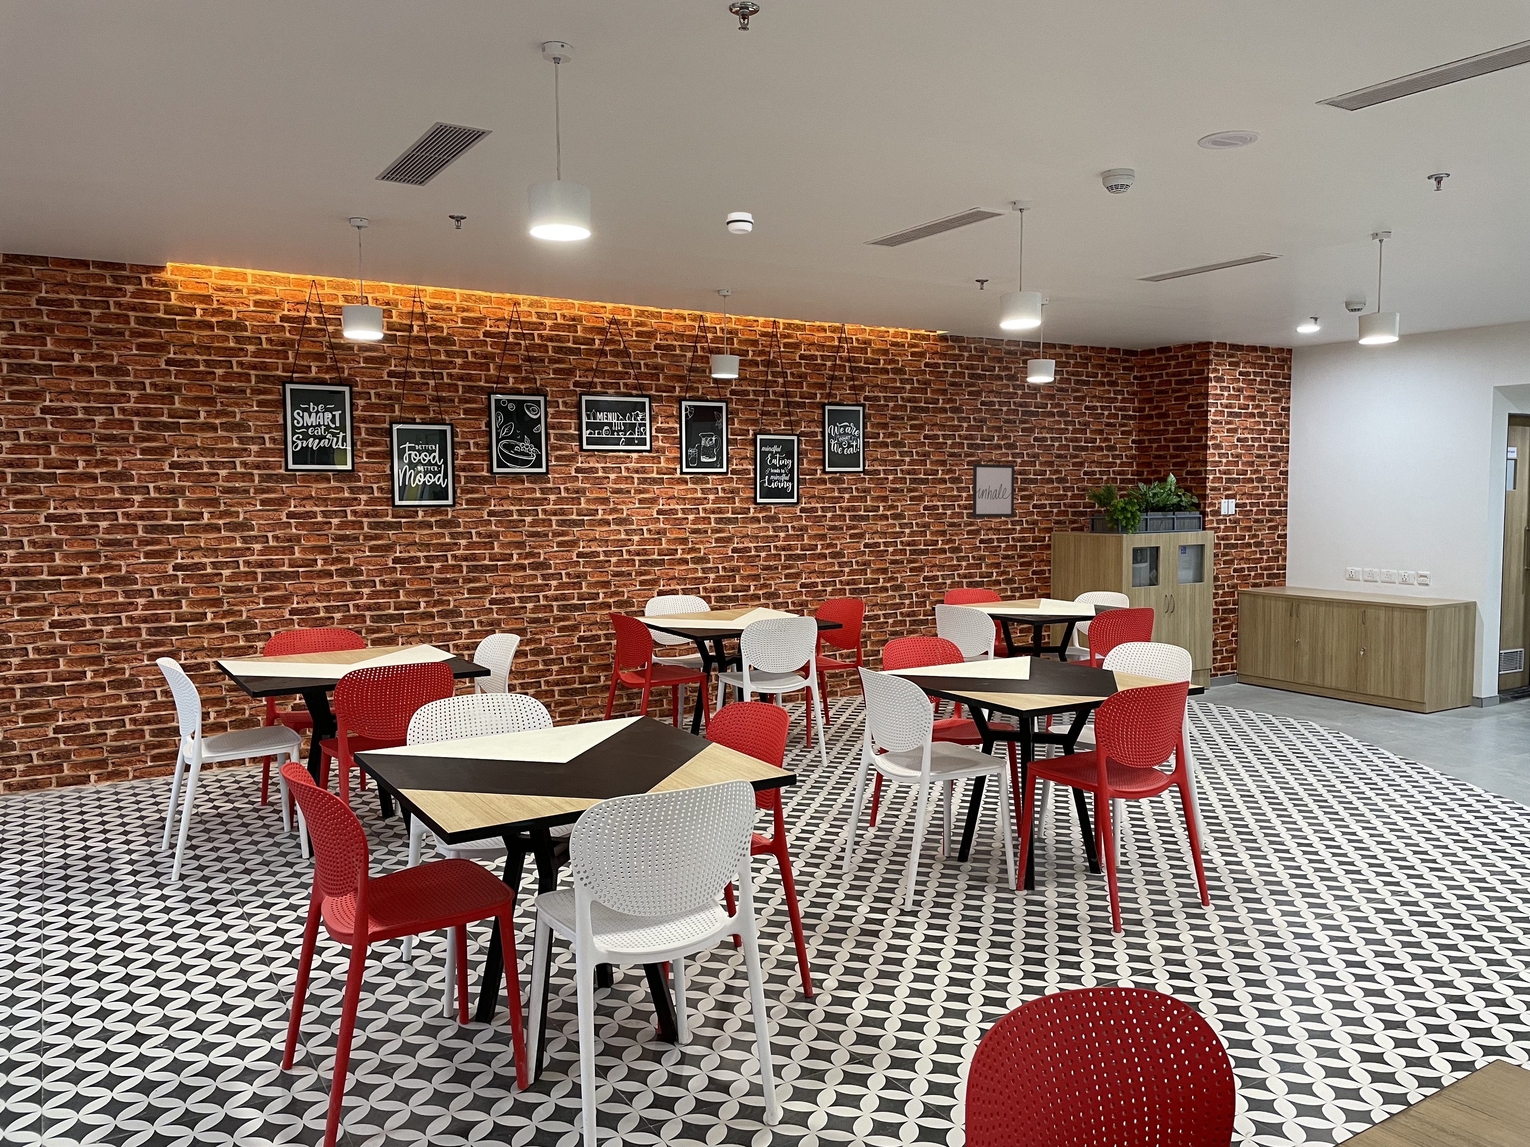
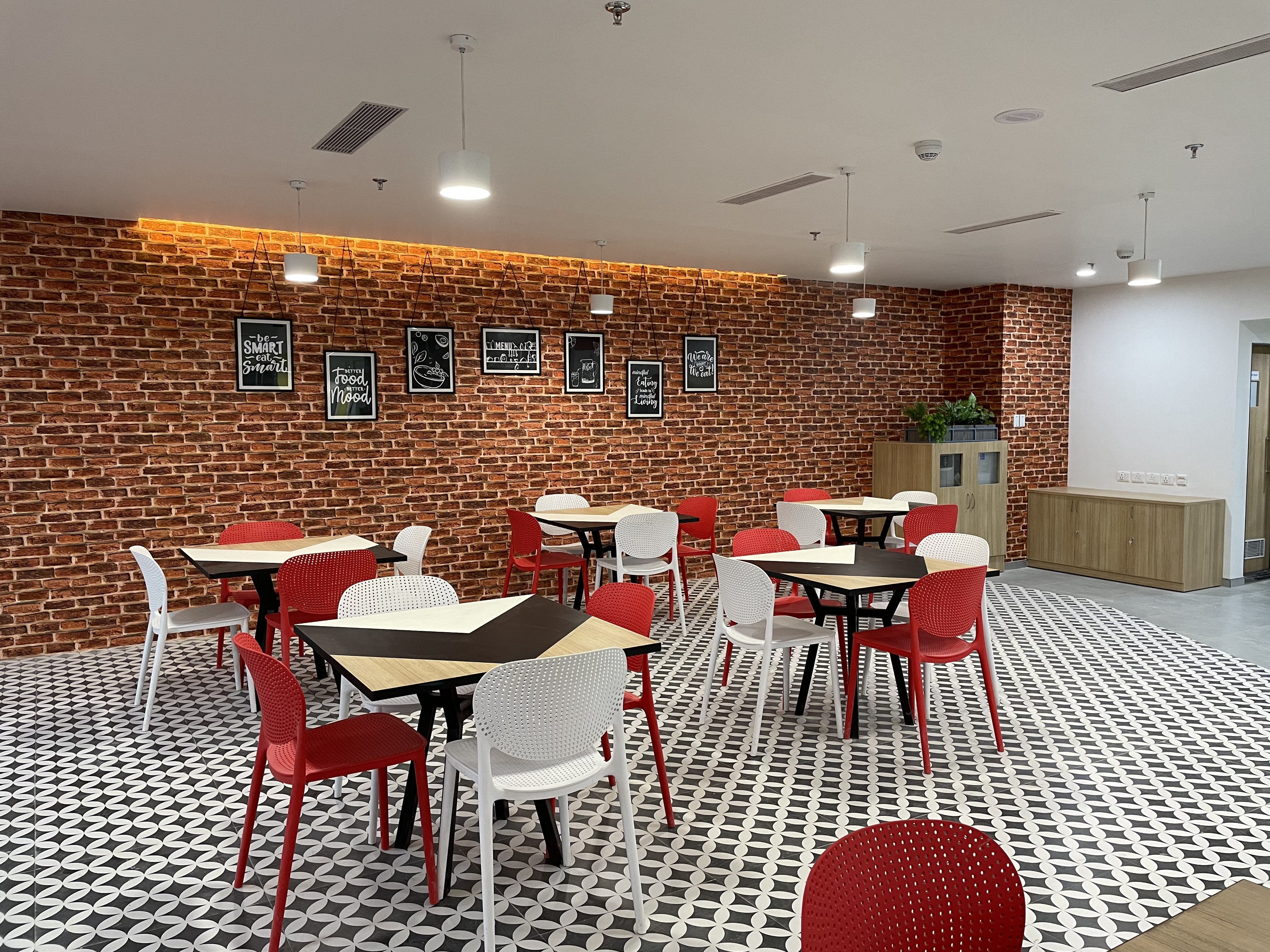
- wall art [972,464,1014,517]
- smoke detector [725,212,754,235]
